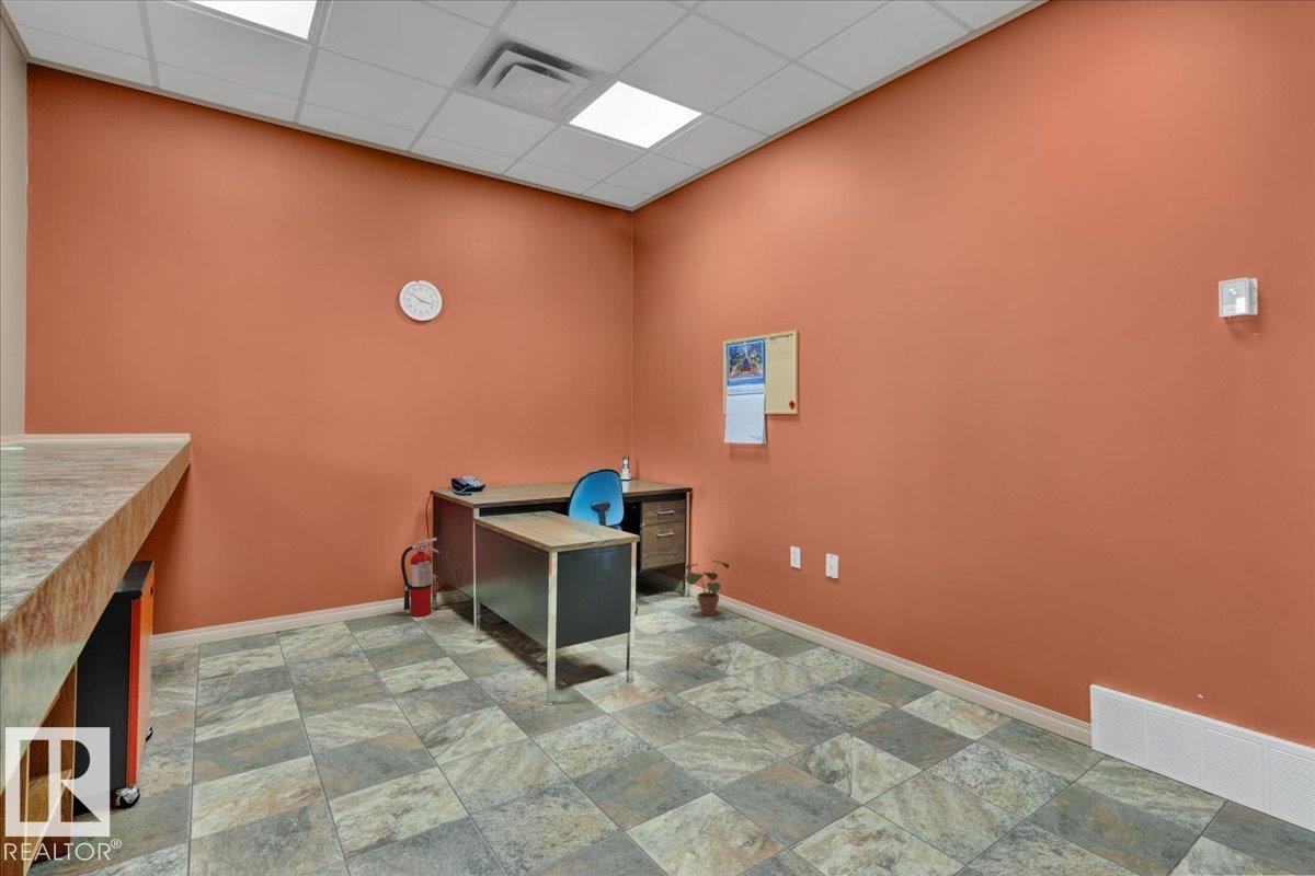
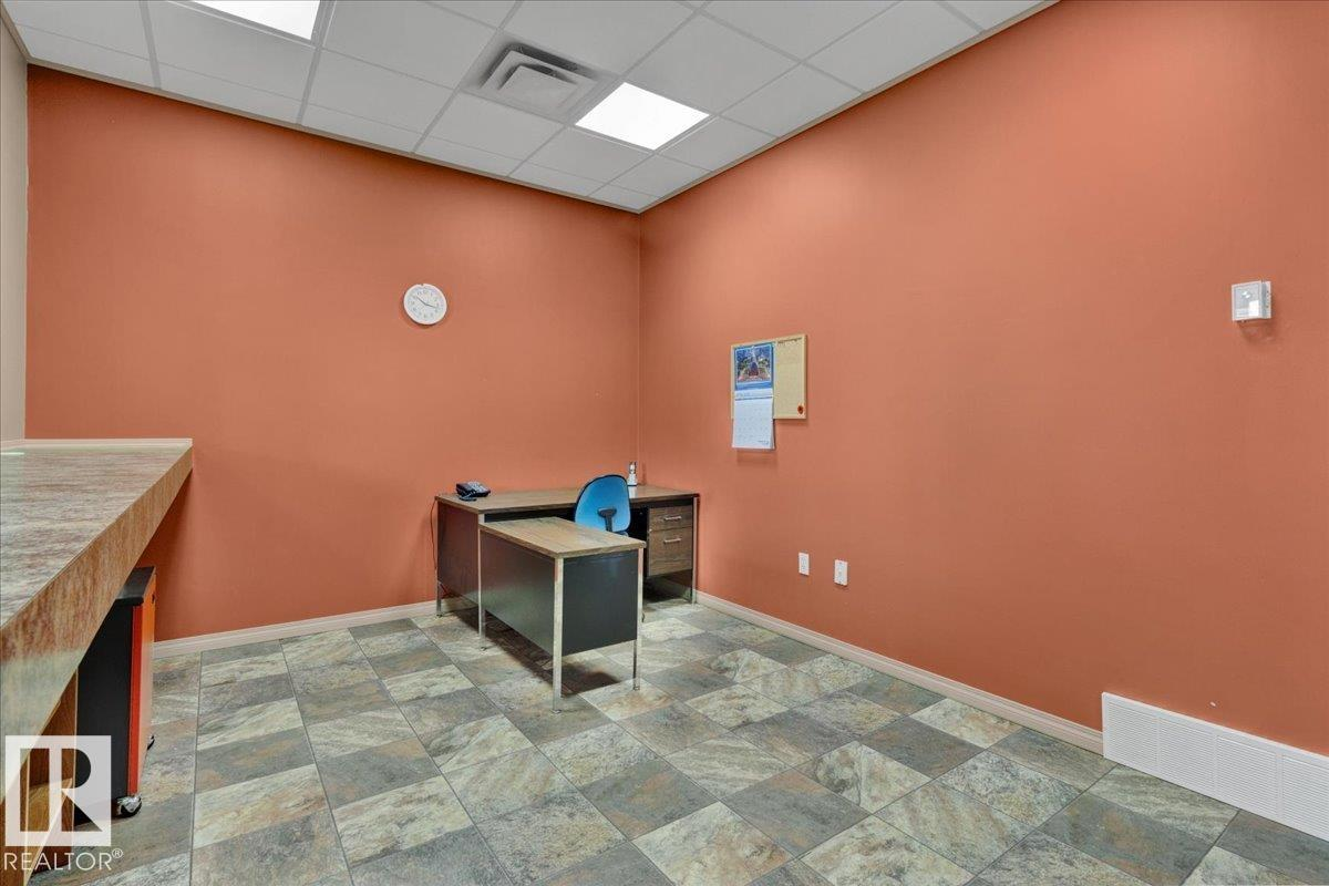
- potted plant [685,560,731,616]
- fire extinguisher [400,537,439,618]
